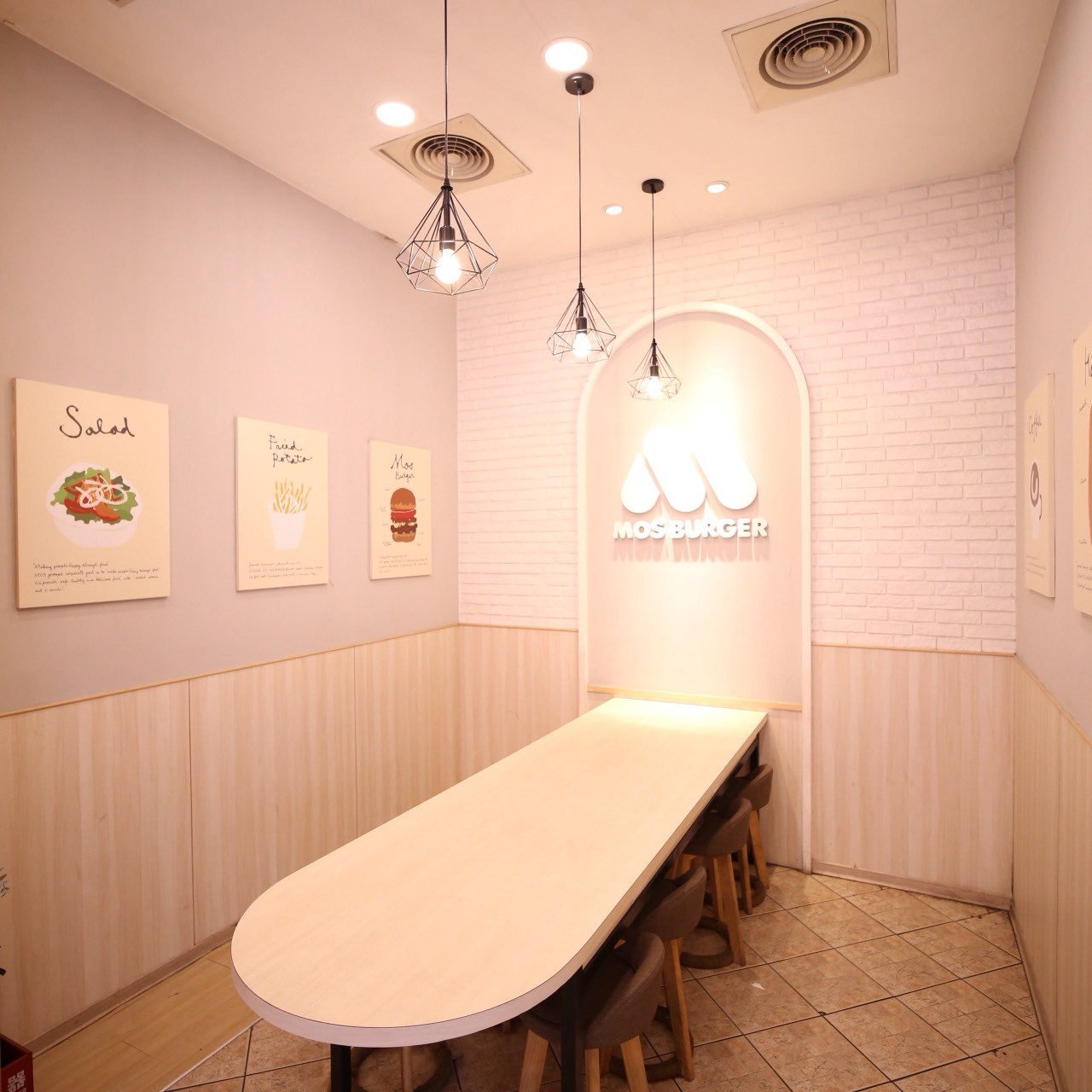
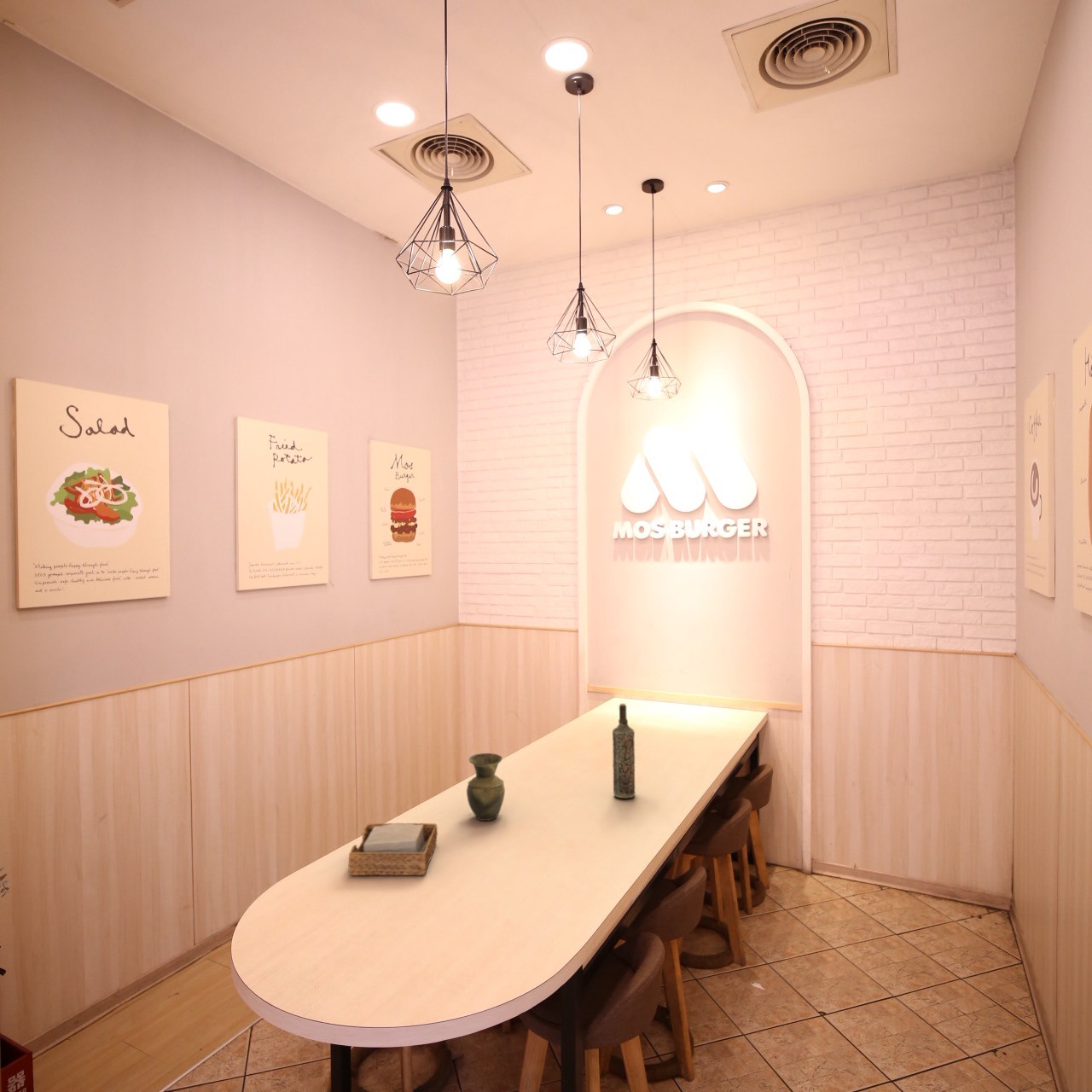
+ vase [466,752,506,822]
+ bottle [612,703,636,799]
+ napkin holder [347,822,439,877]
